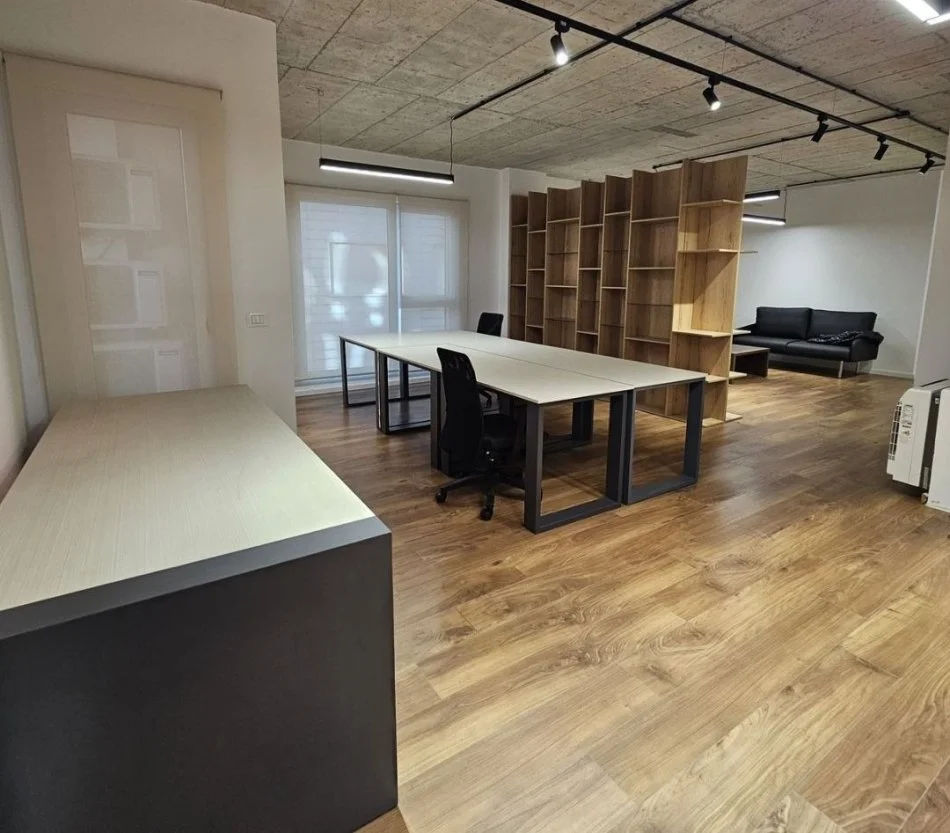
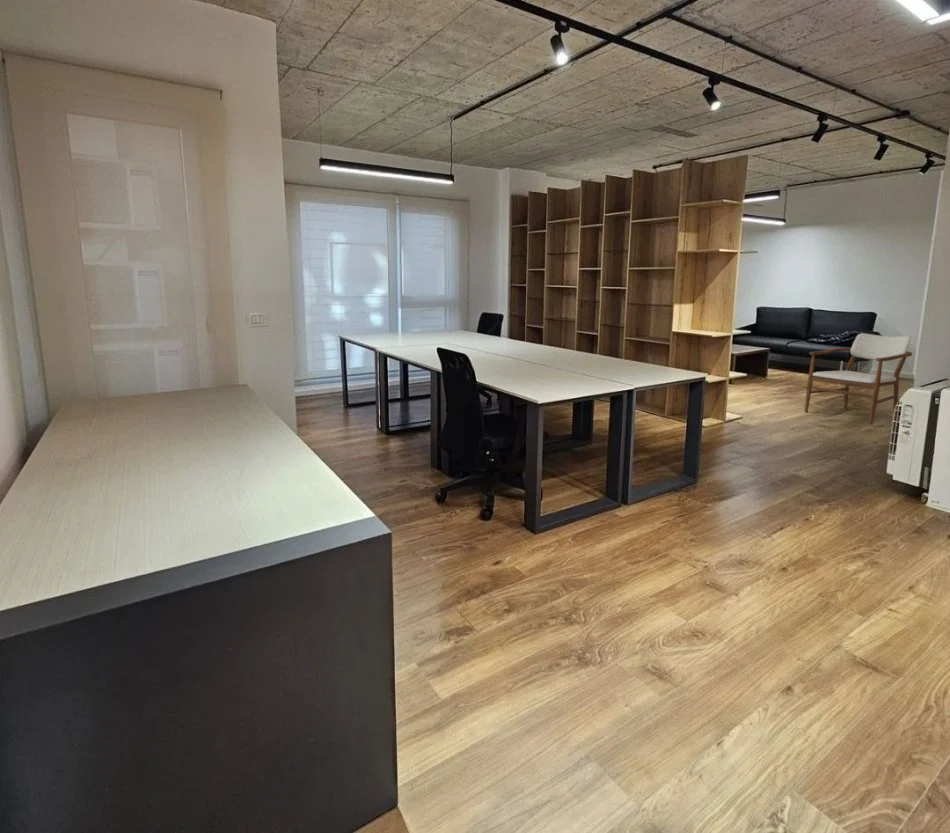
+ armchair [804,332,913,426]
